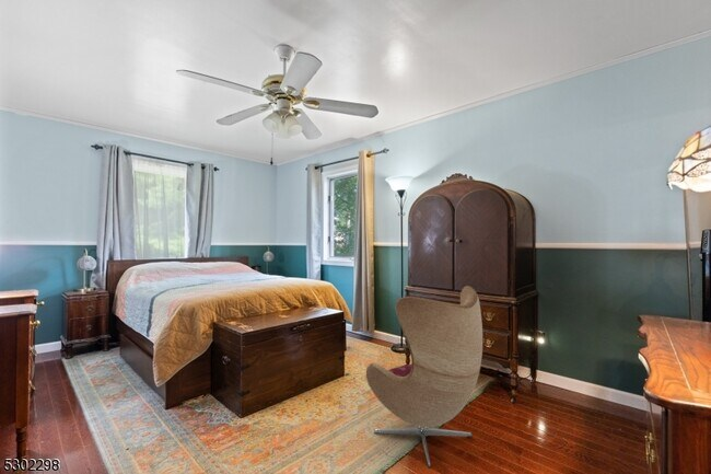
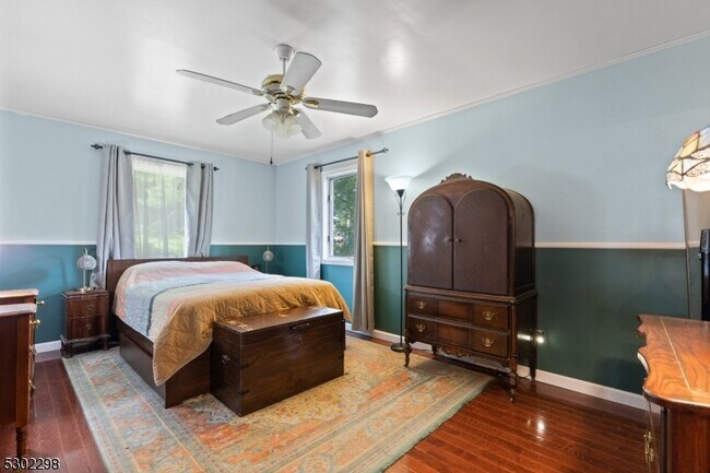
- armchair [365,285,483,469]
